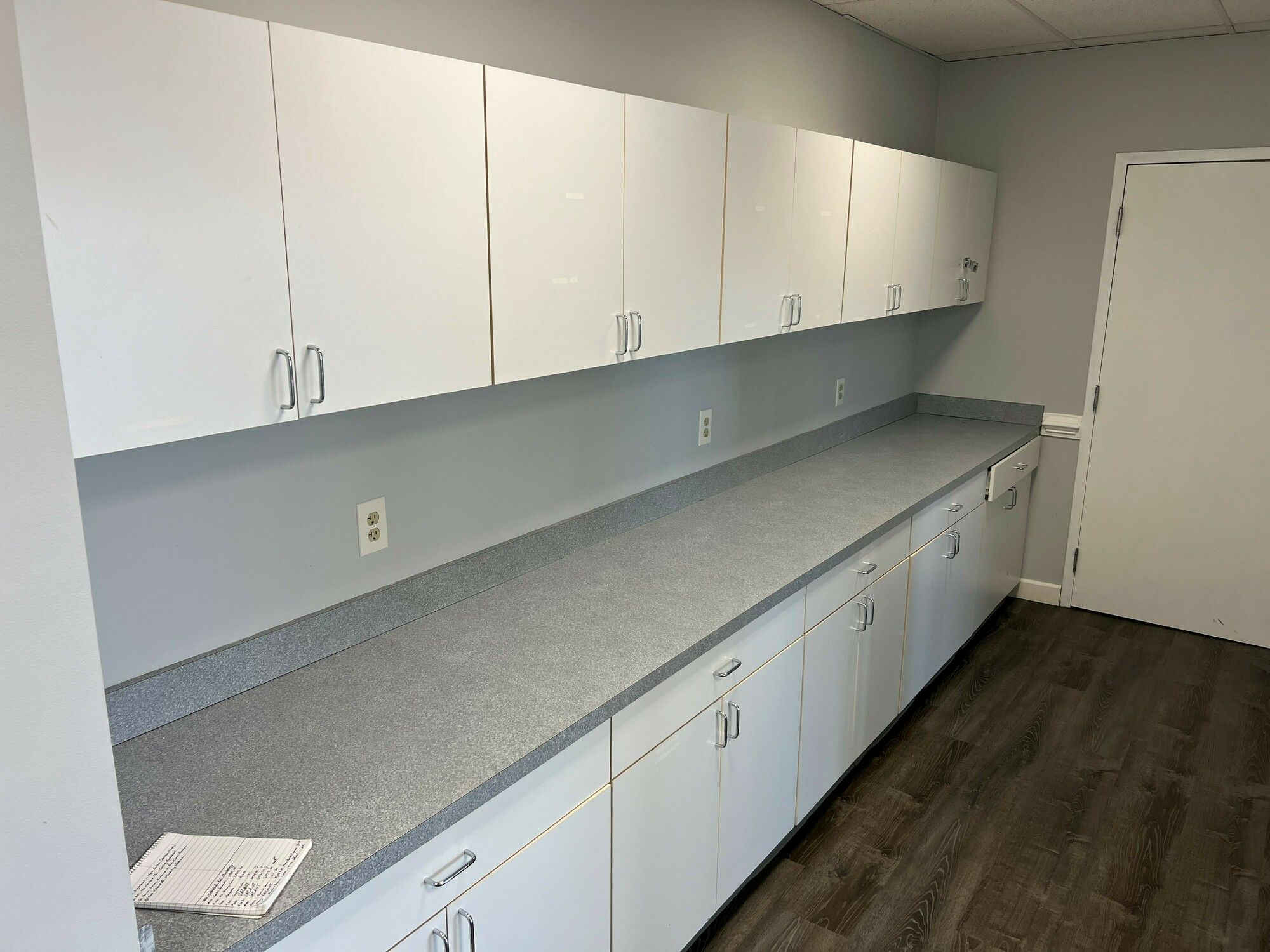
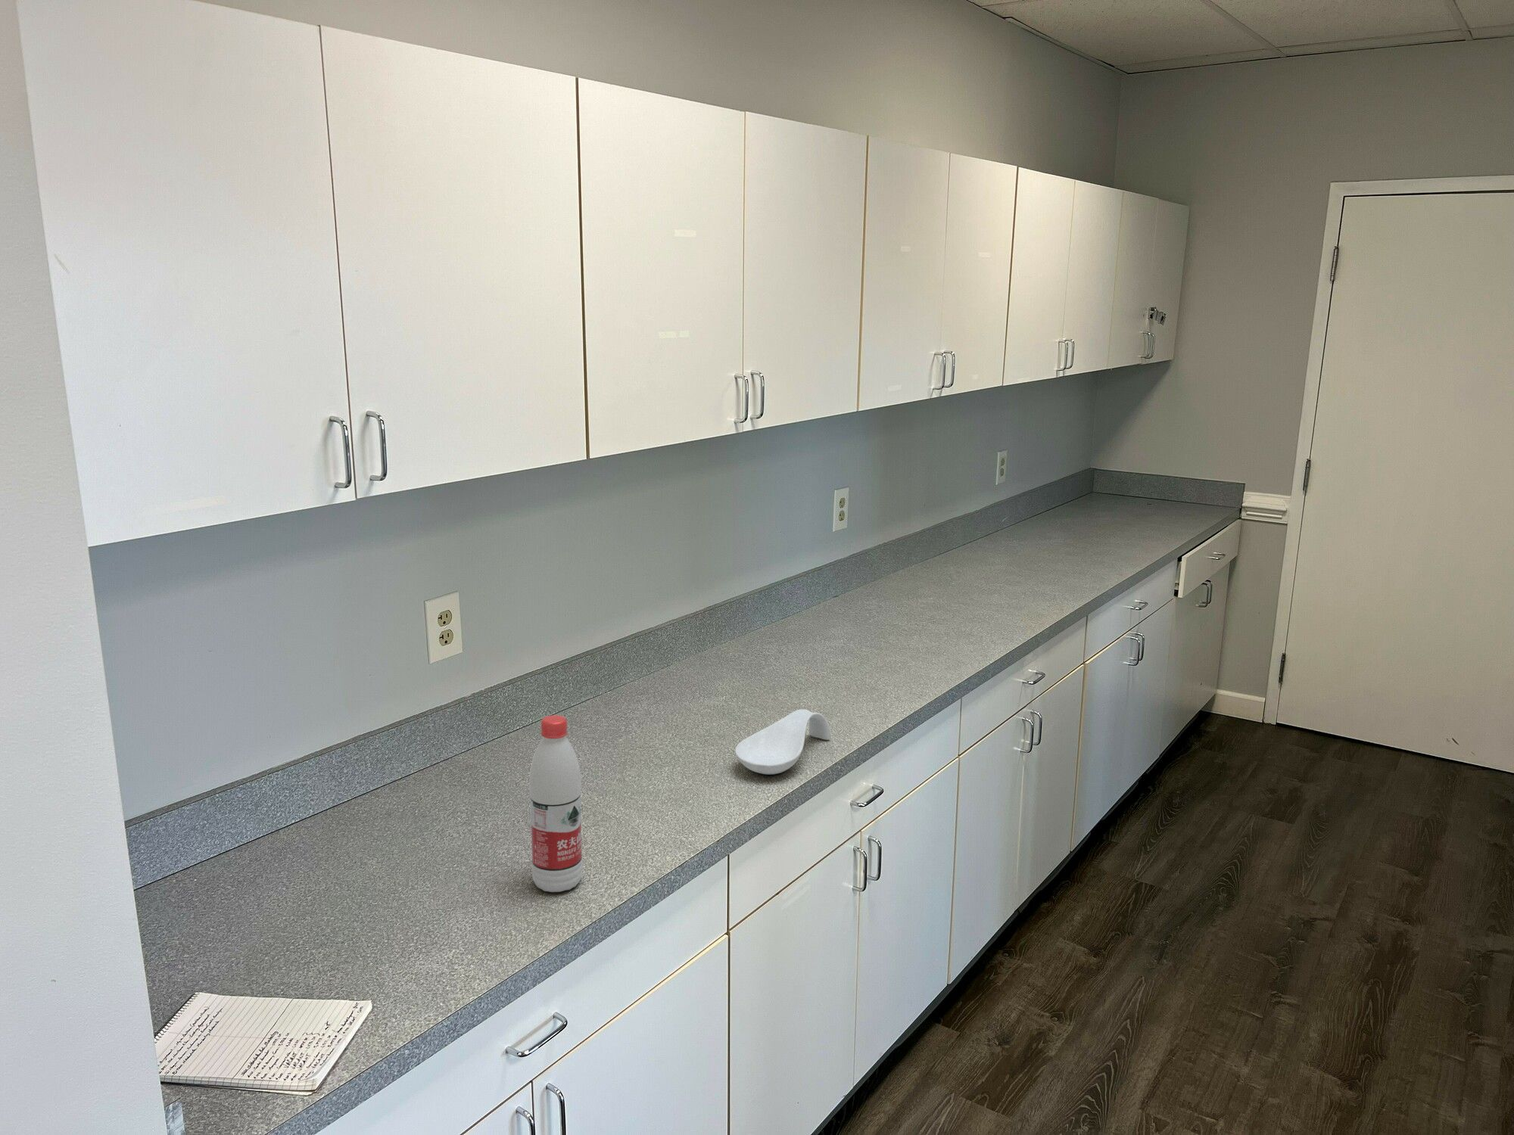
+ spoon rest [734,708,831,776]
+ water bottle [528,714,584,893]
